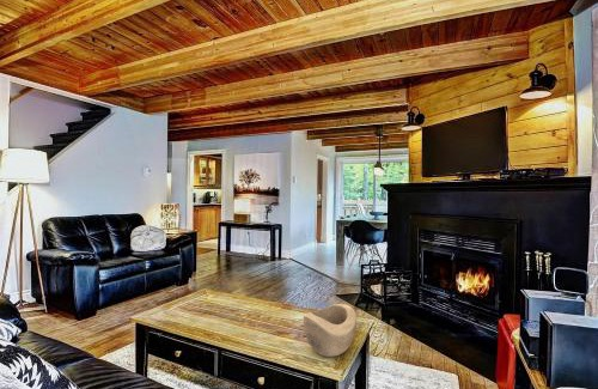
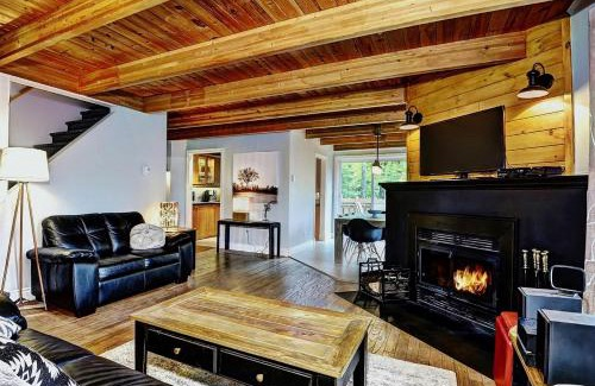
- decorative bowl [303,303,358,358]
